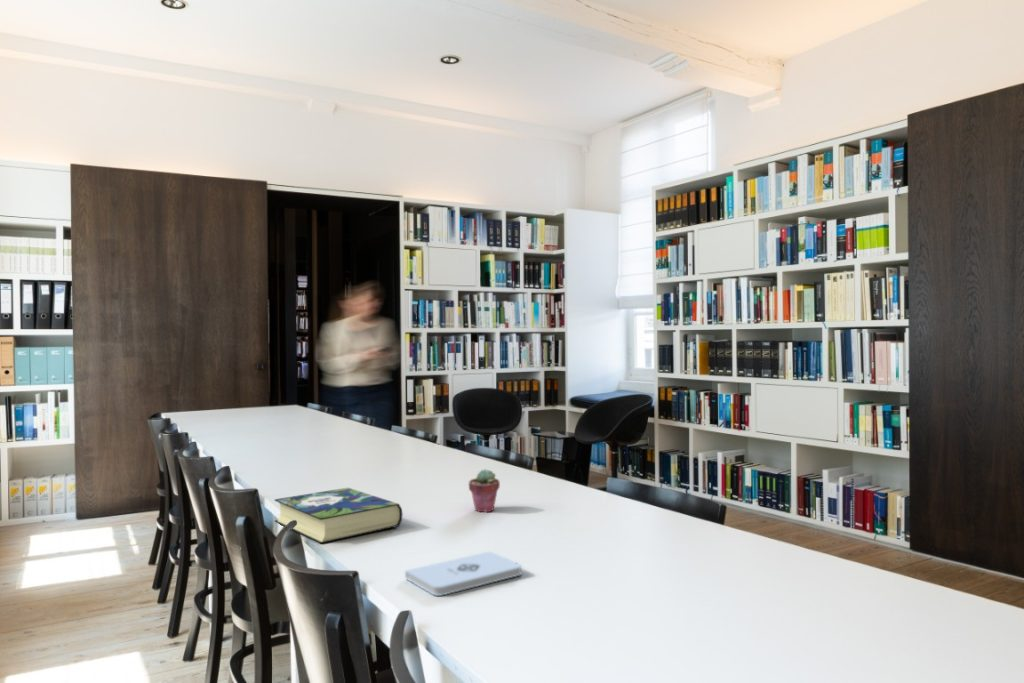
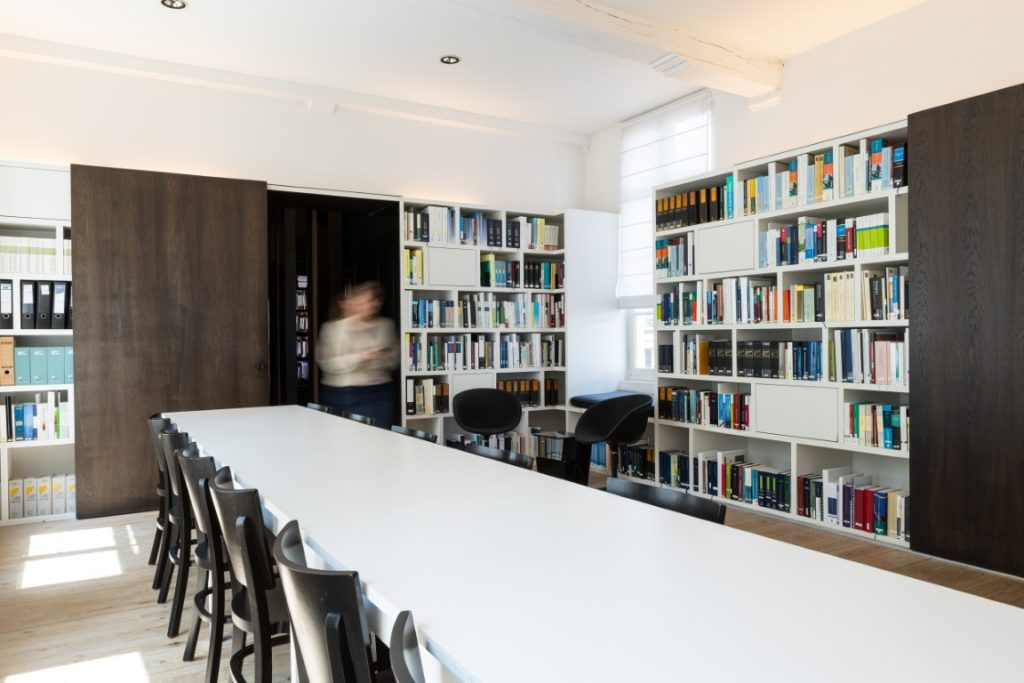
- book [273,487,404,544]
- notepad [404,550,523,597]
- potted succulent [468,468,501,513]
